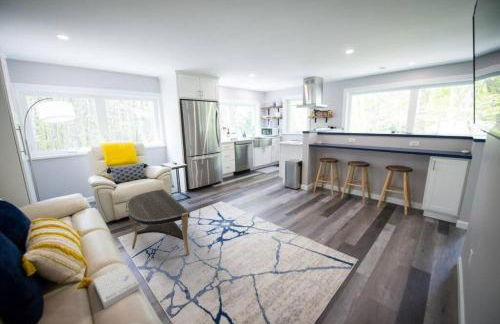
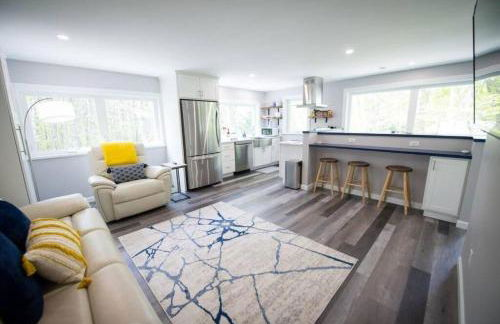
- coffee table [124,188,191,256]
- book [92,264,141,309]
